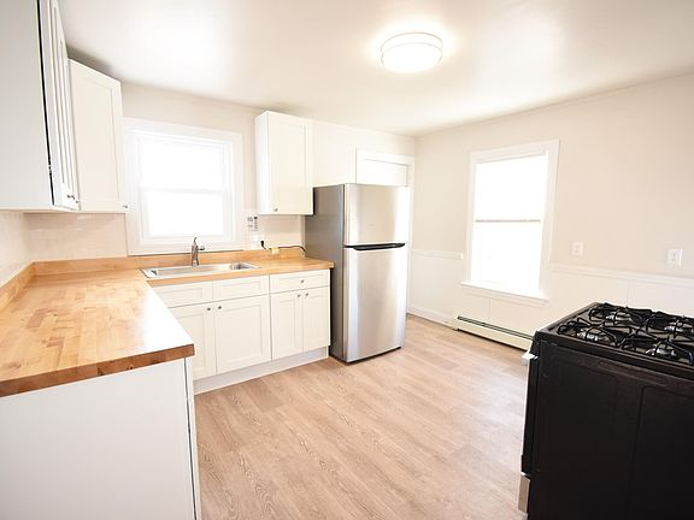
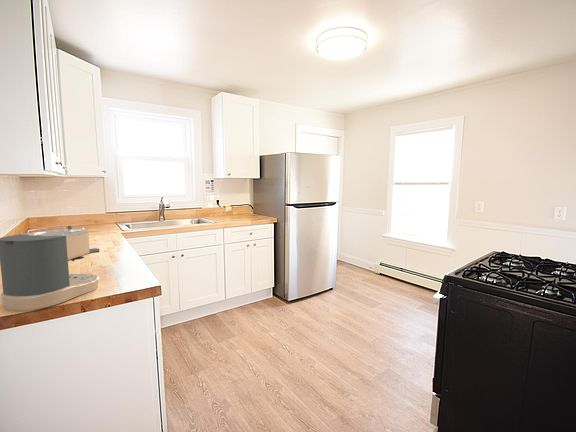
+ coffee maker [0,225,101,312]
